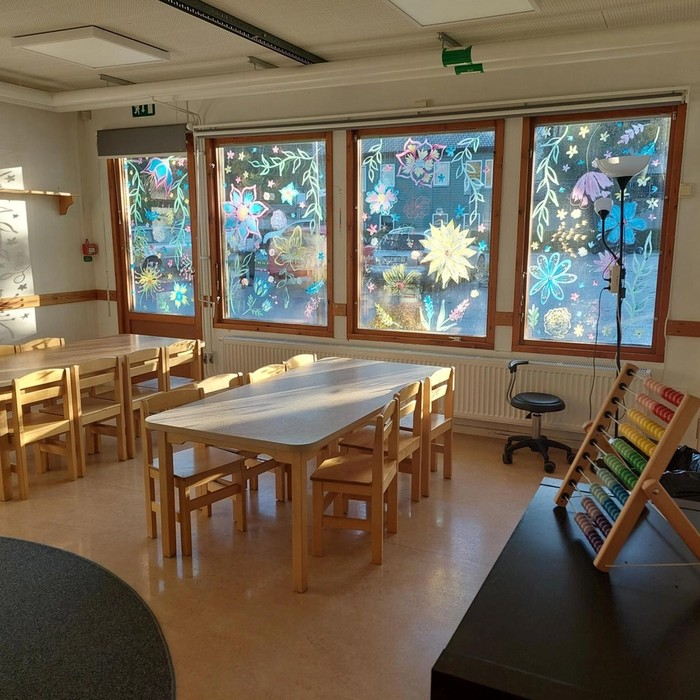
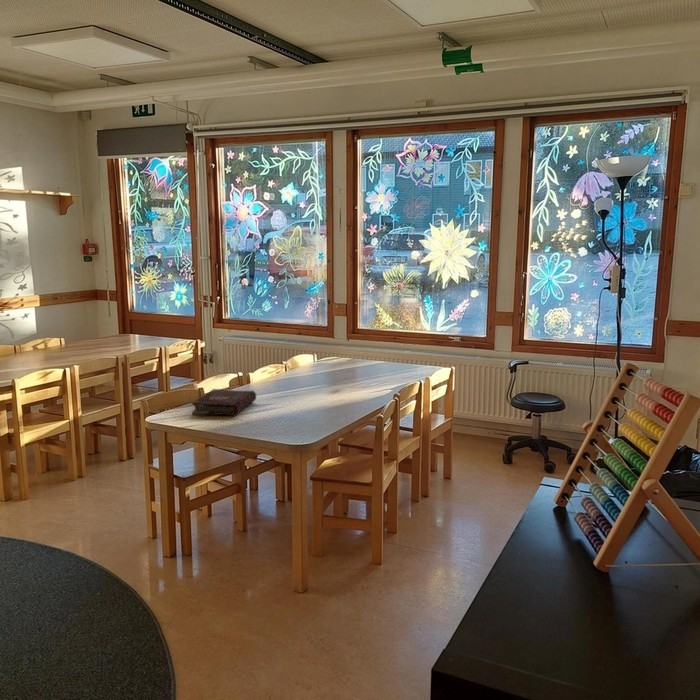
+ book [191,388,257,417]
